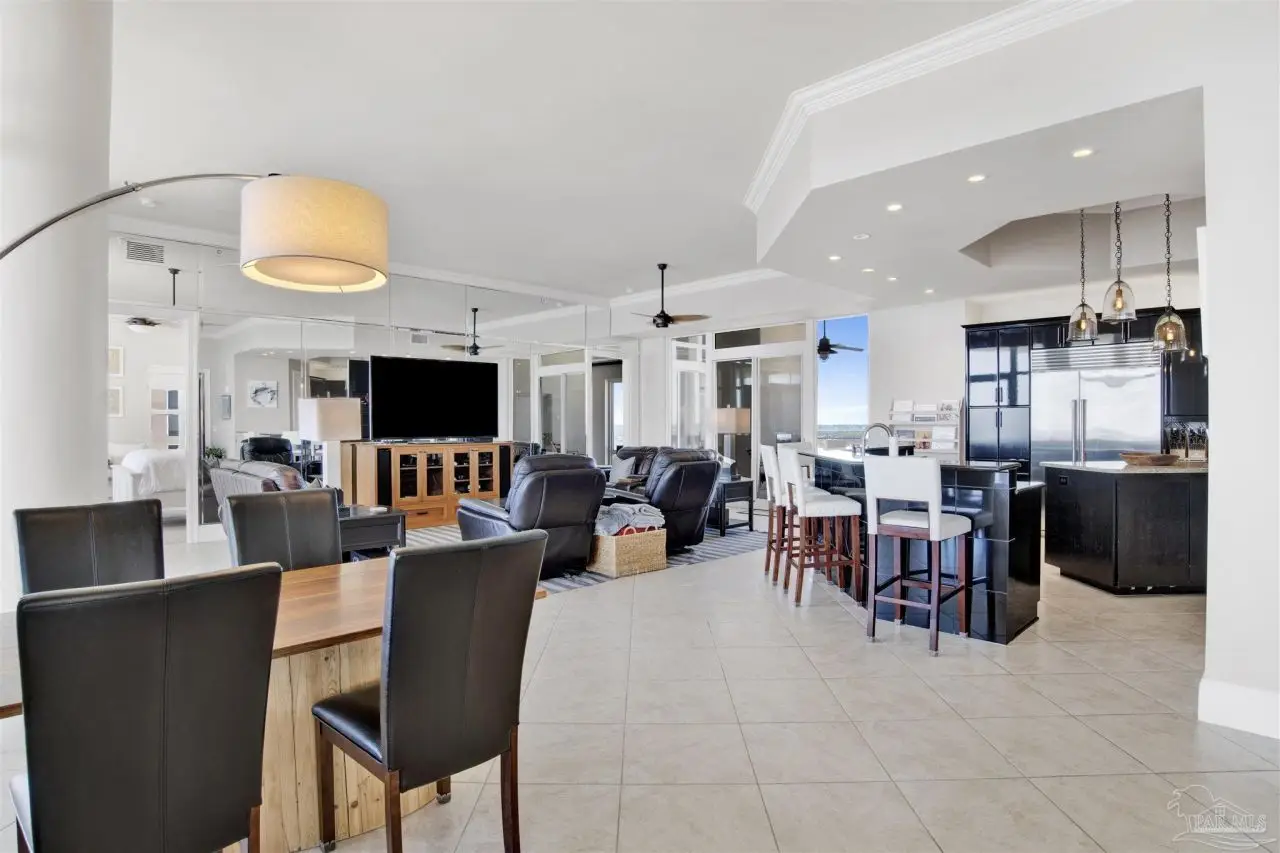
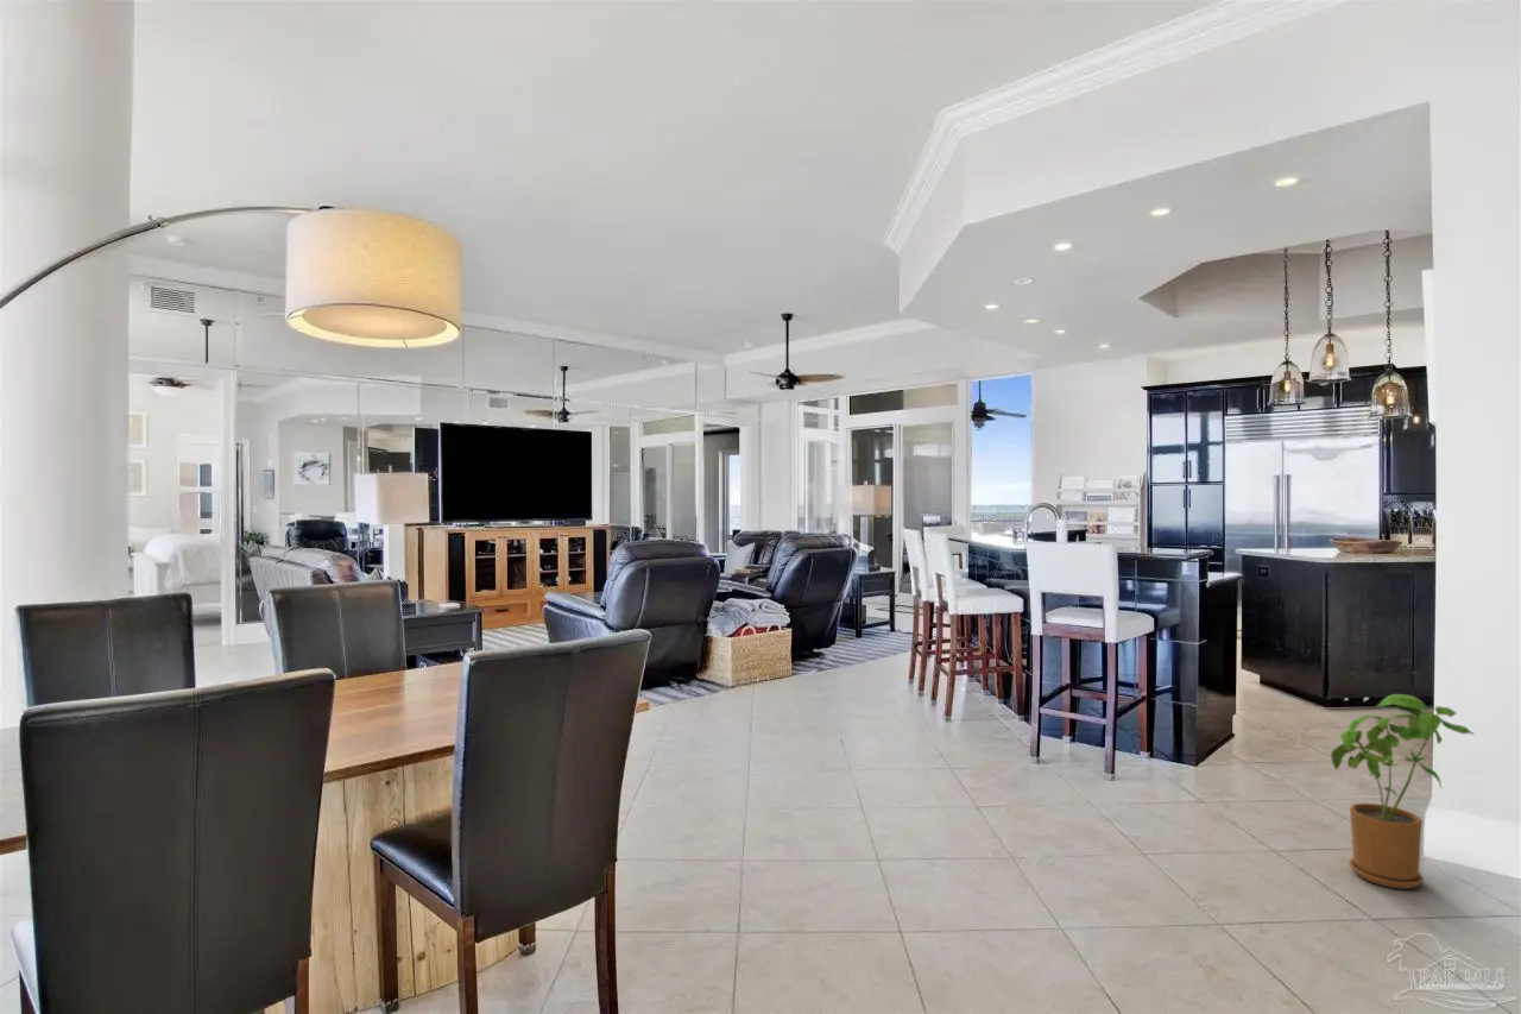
+ house plant [1330,693,1476,890]
